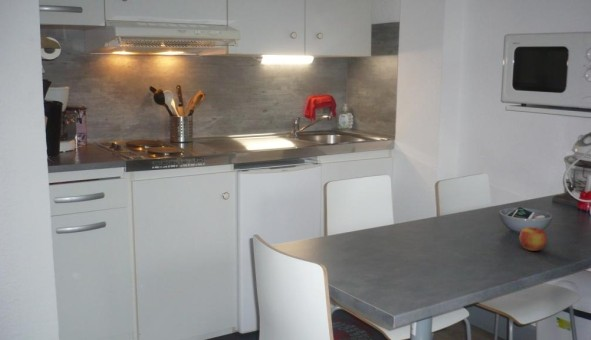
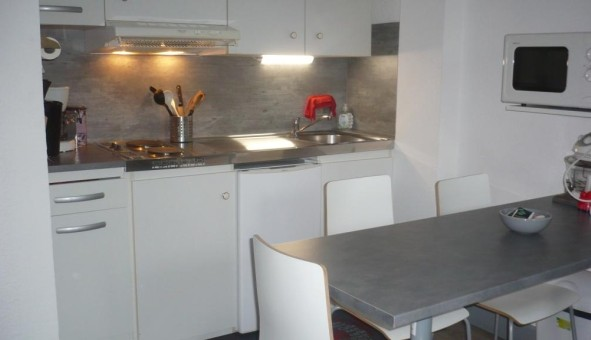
- apple [519,226,548,252]
